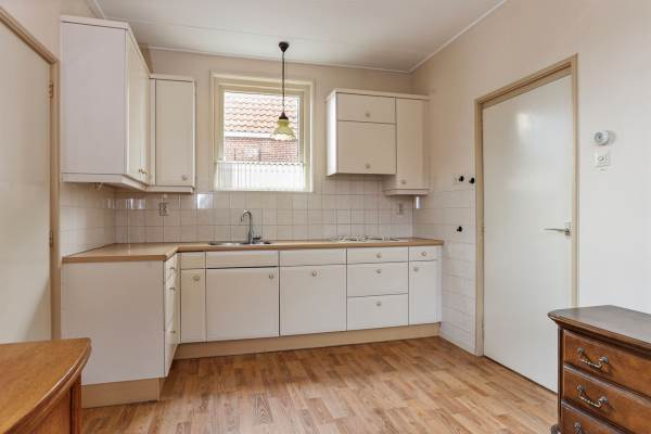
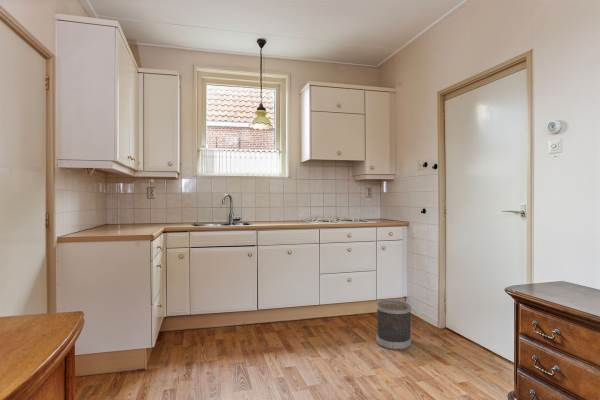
+ wastebasket [376,299,412,351]
